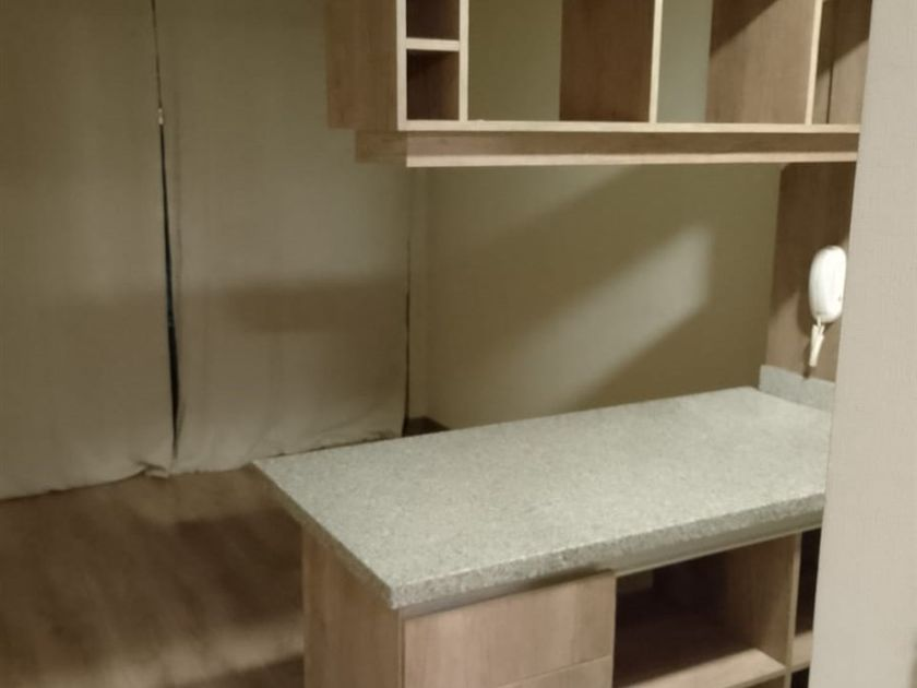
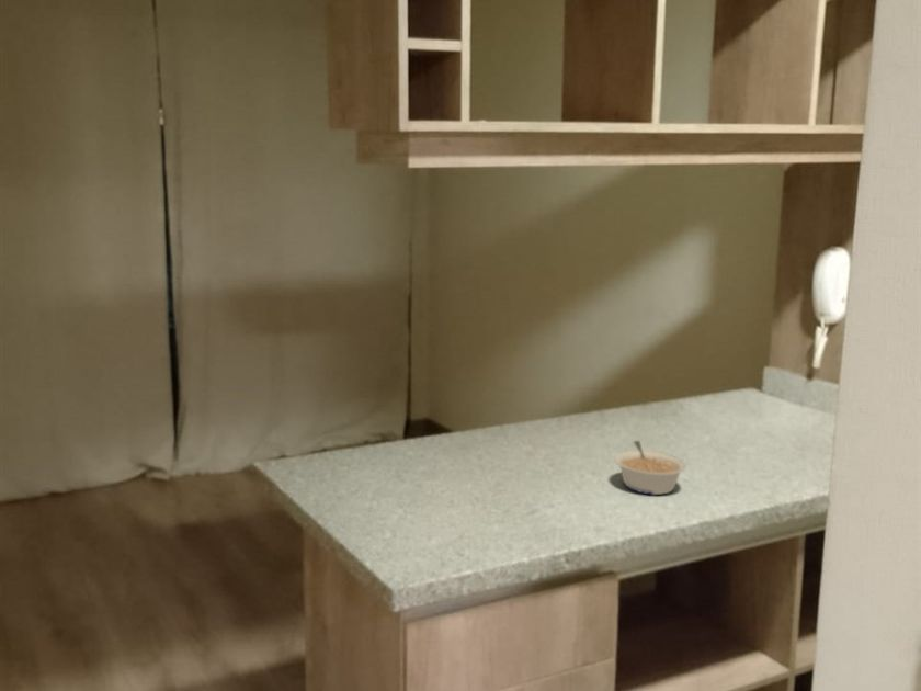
+ legume [614,440,687,496]
